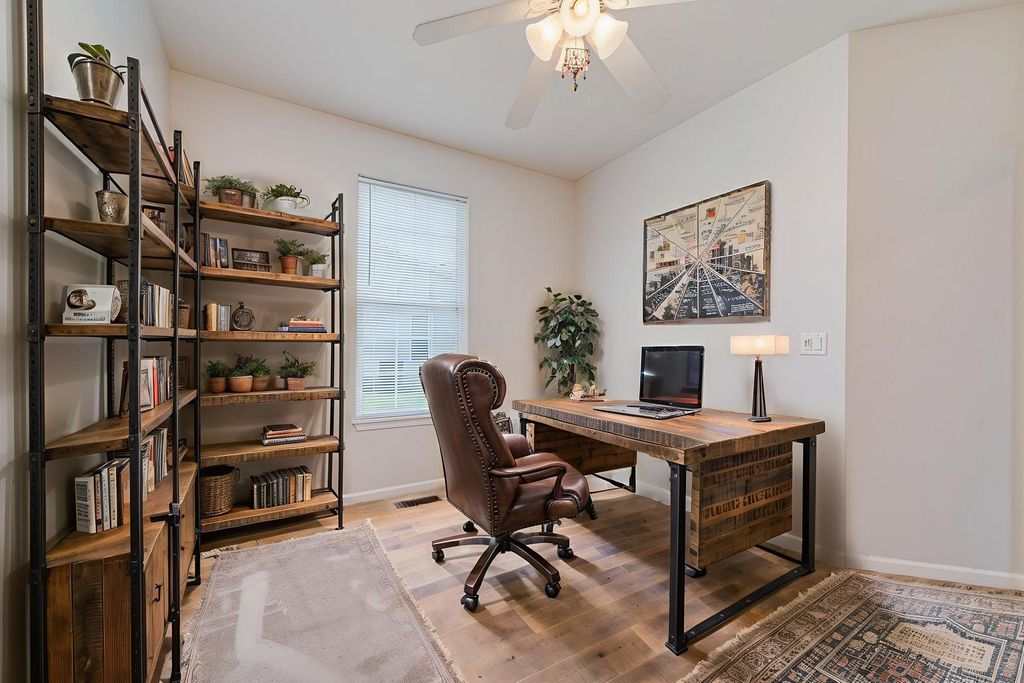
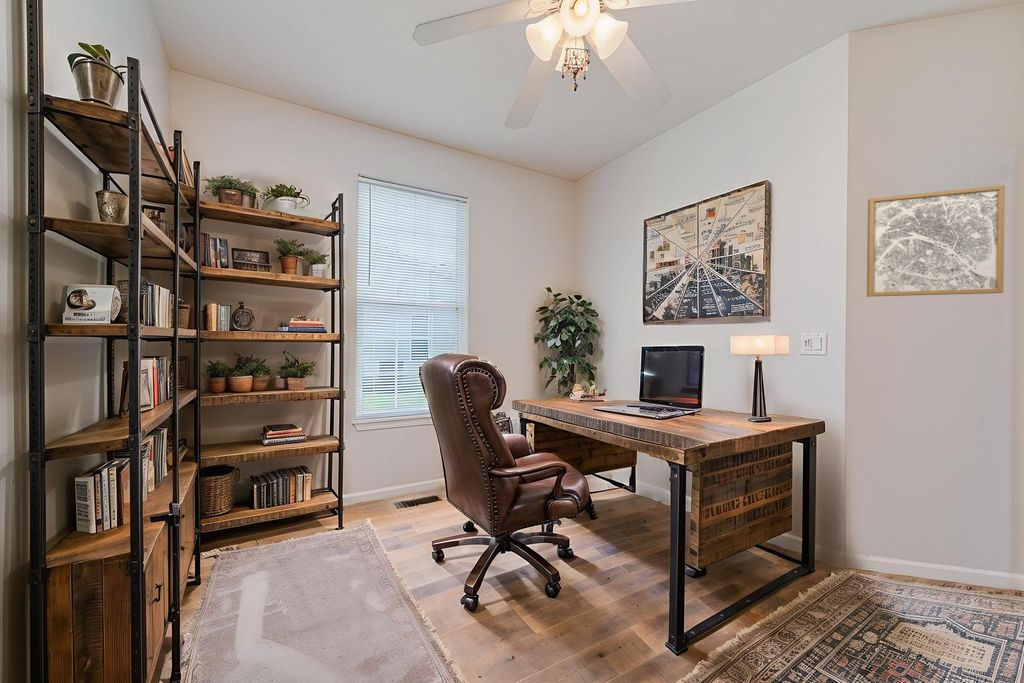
+ wall art [866,184,1006,298]
